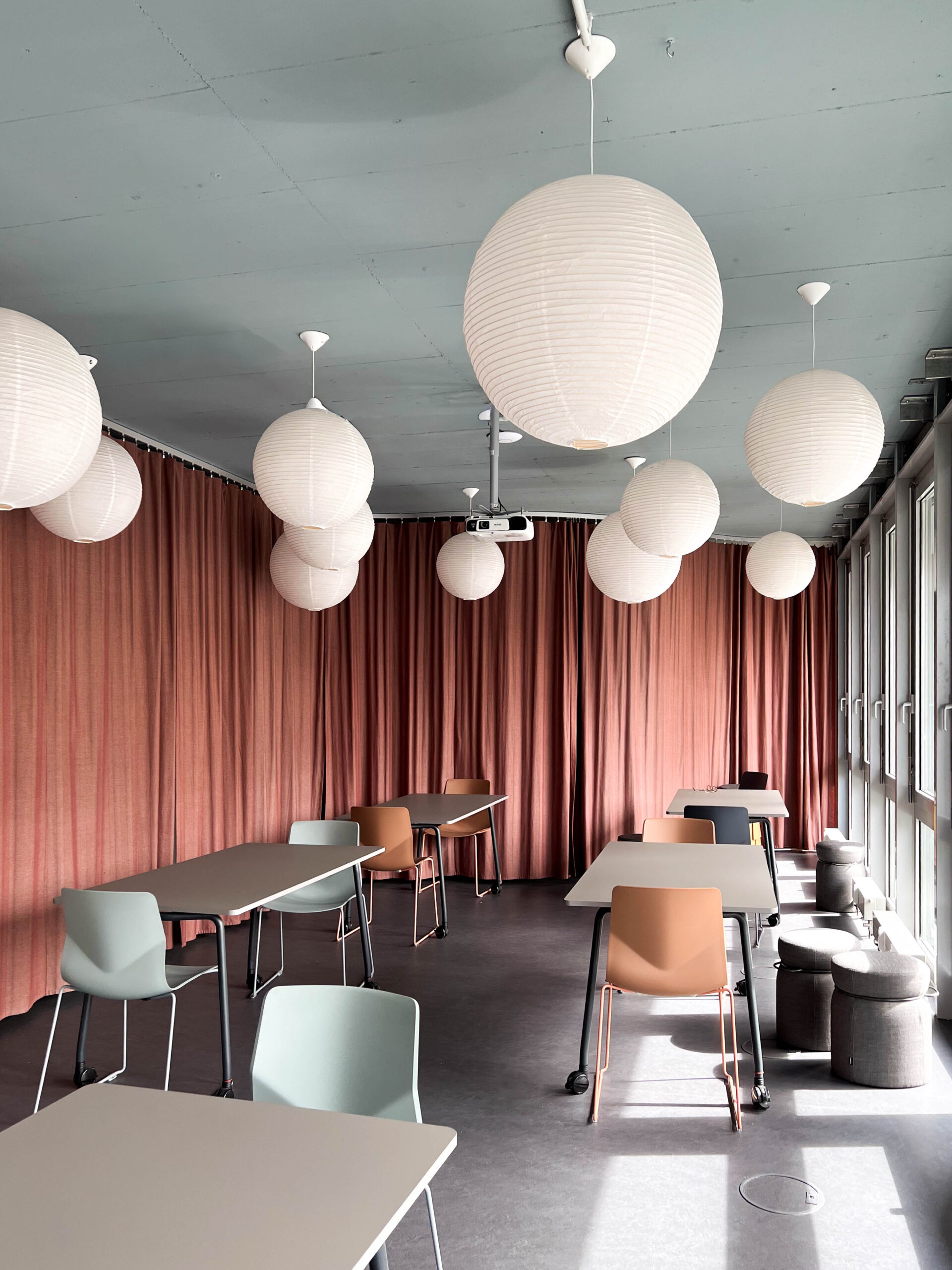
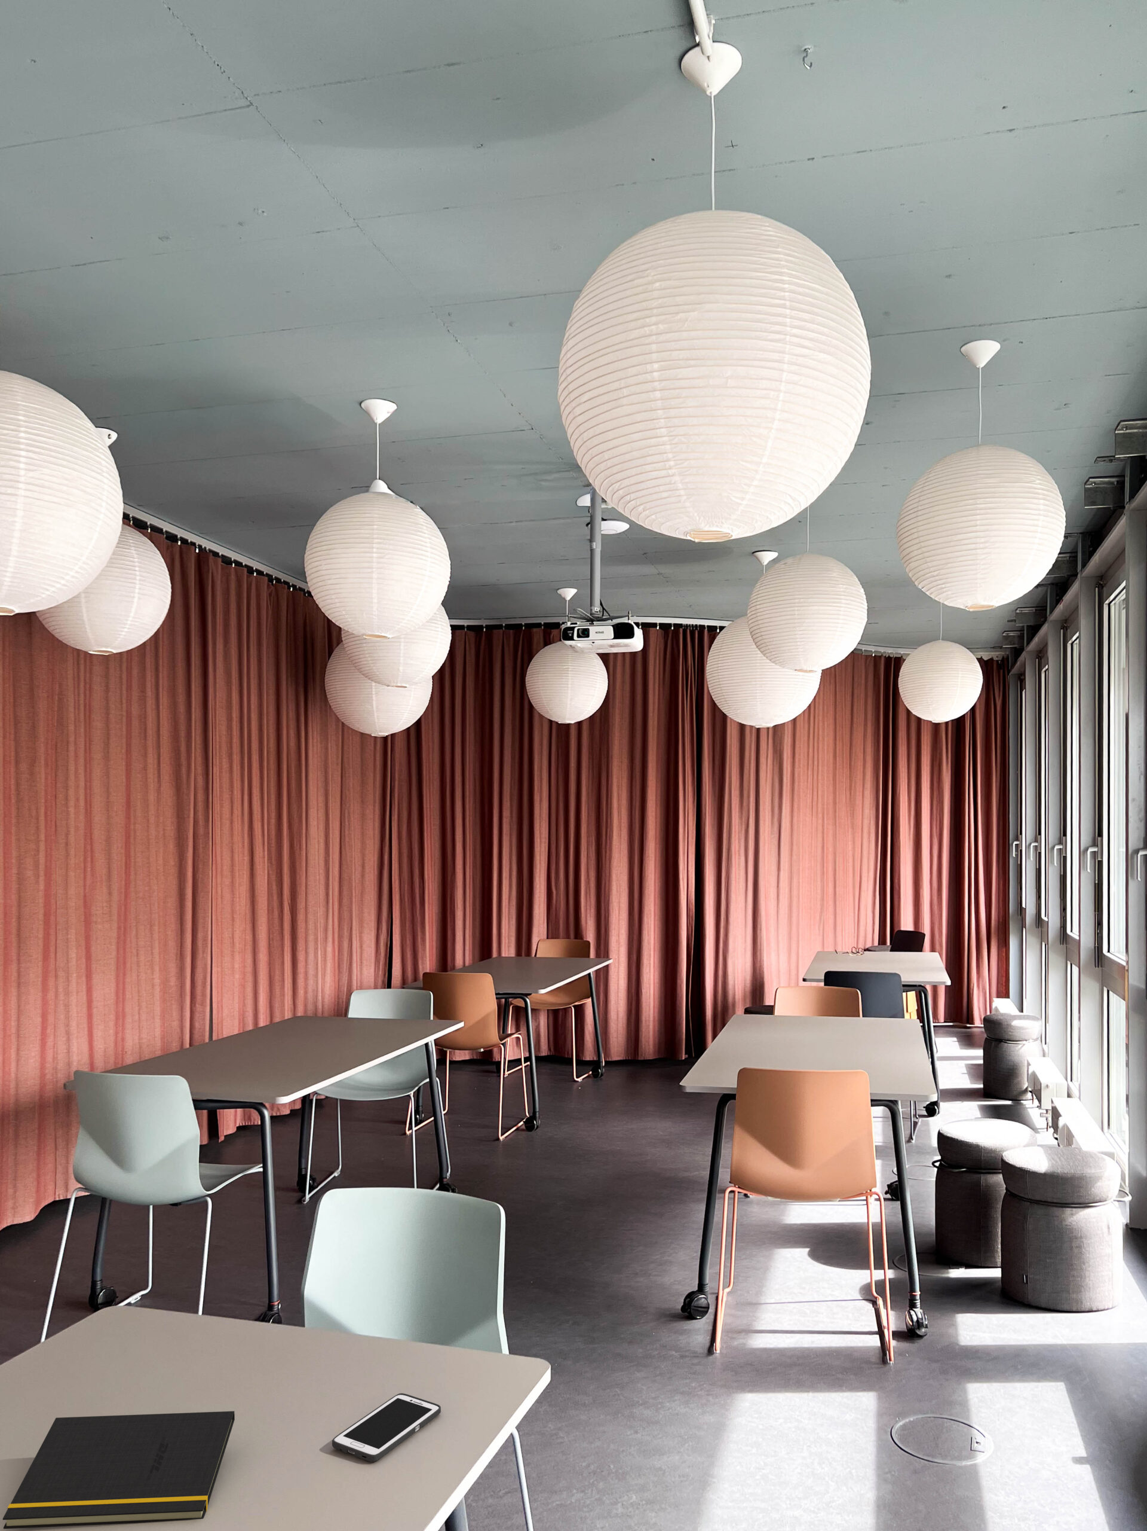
+ cell phone [331,1392,441,1462]
+ notepad [2,1410,235,1530]
